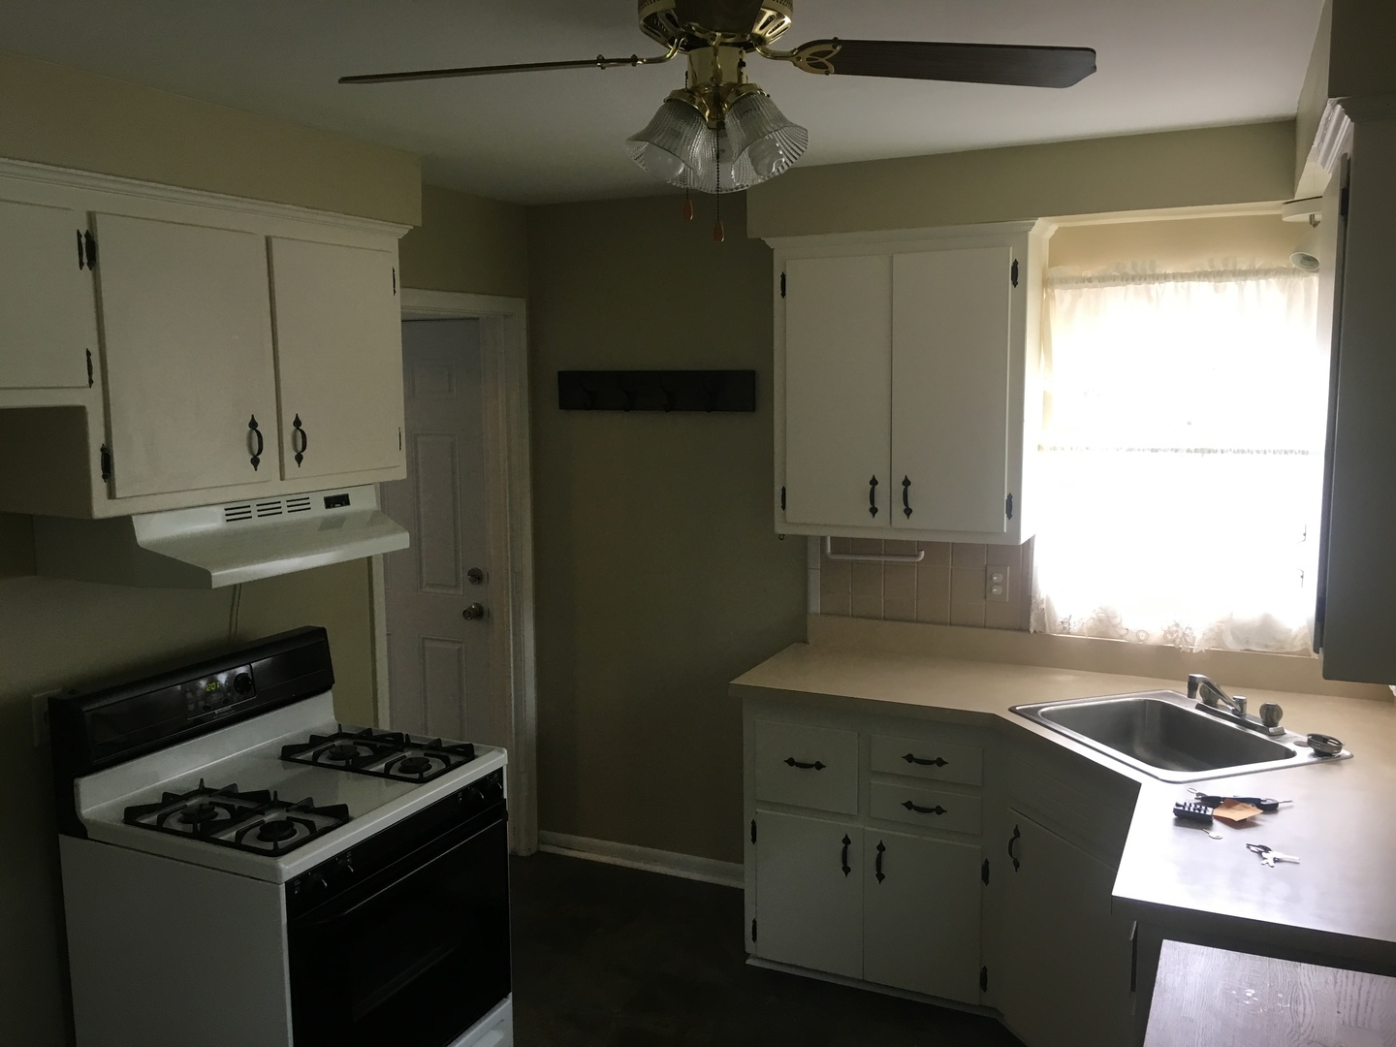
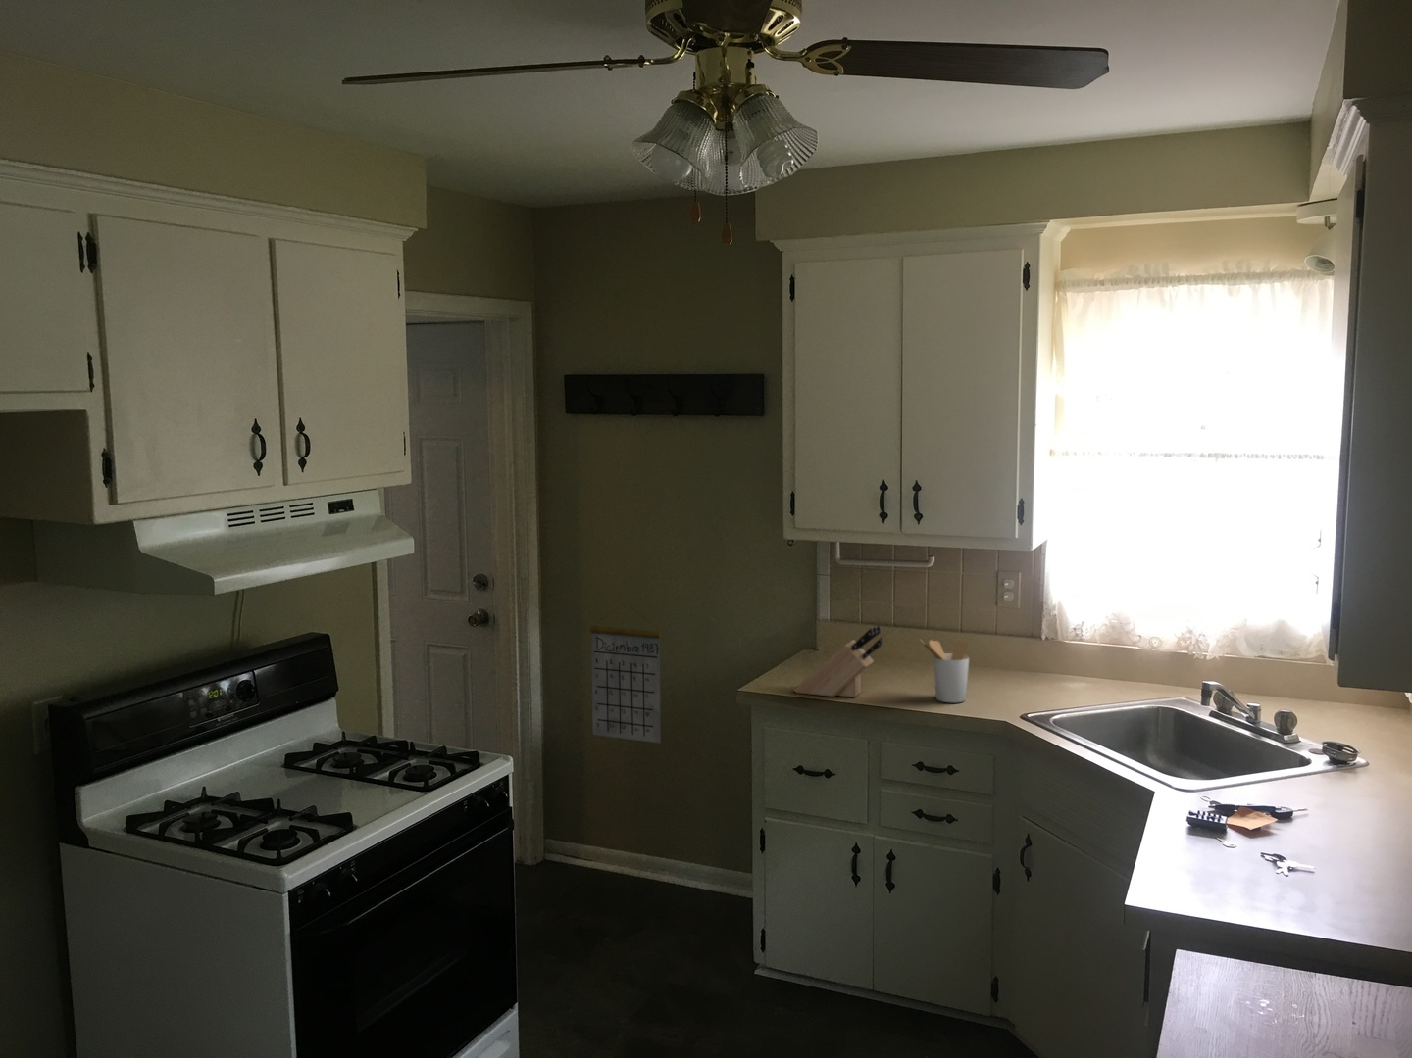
+ knife block [793,625,885,698]
+ calendar [588,600,663,745]
+ utensil holder [918,639,969,703]
